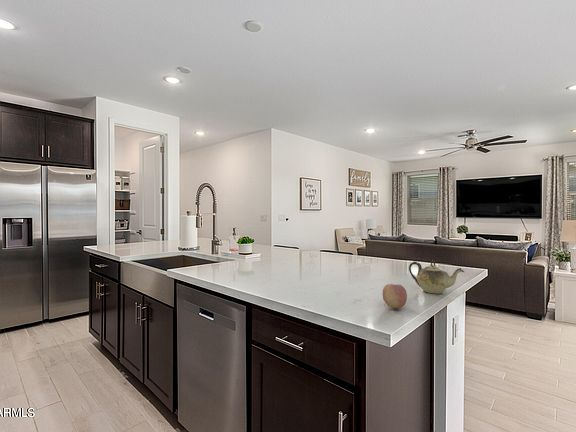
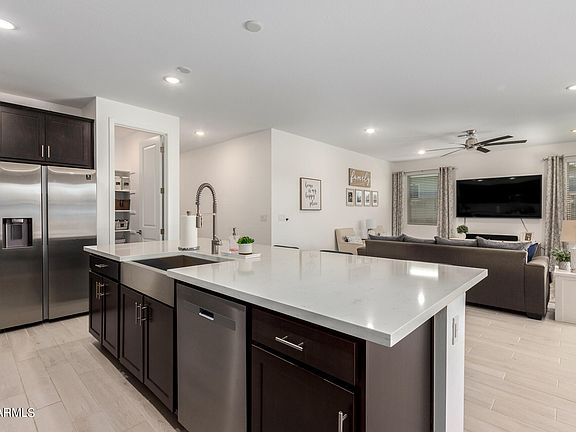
- teapot [408,259,465,295]
- fruit [382,283,408,309]
